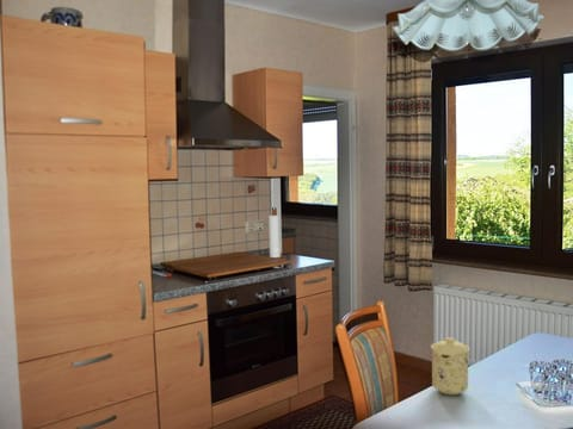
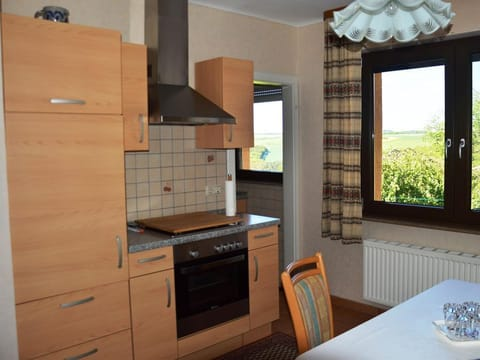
- mug [430,336,470,396]
